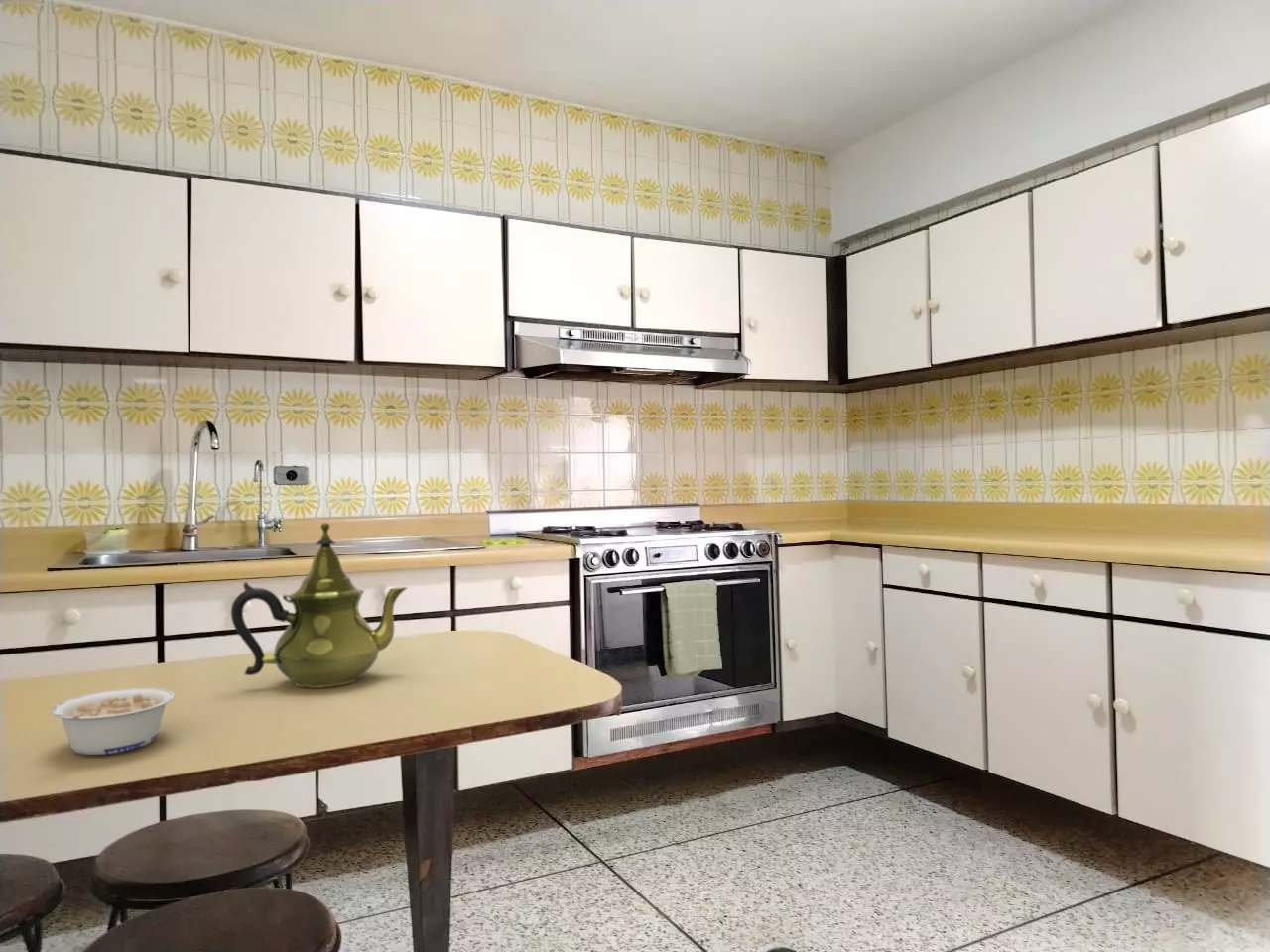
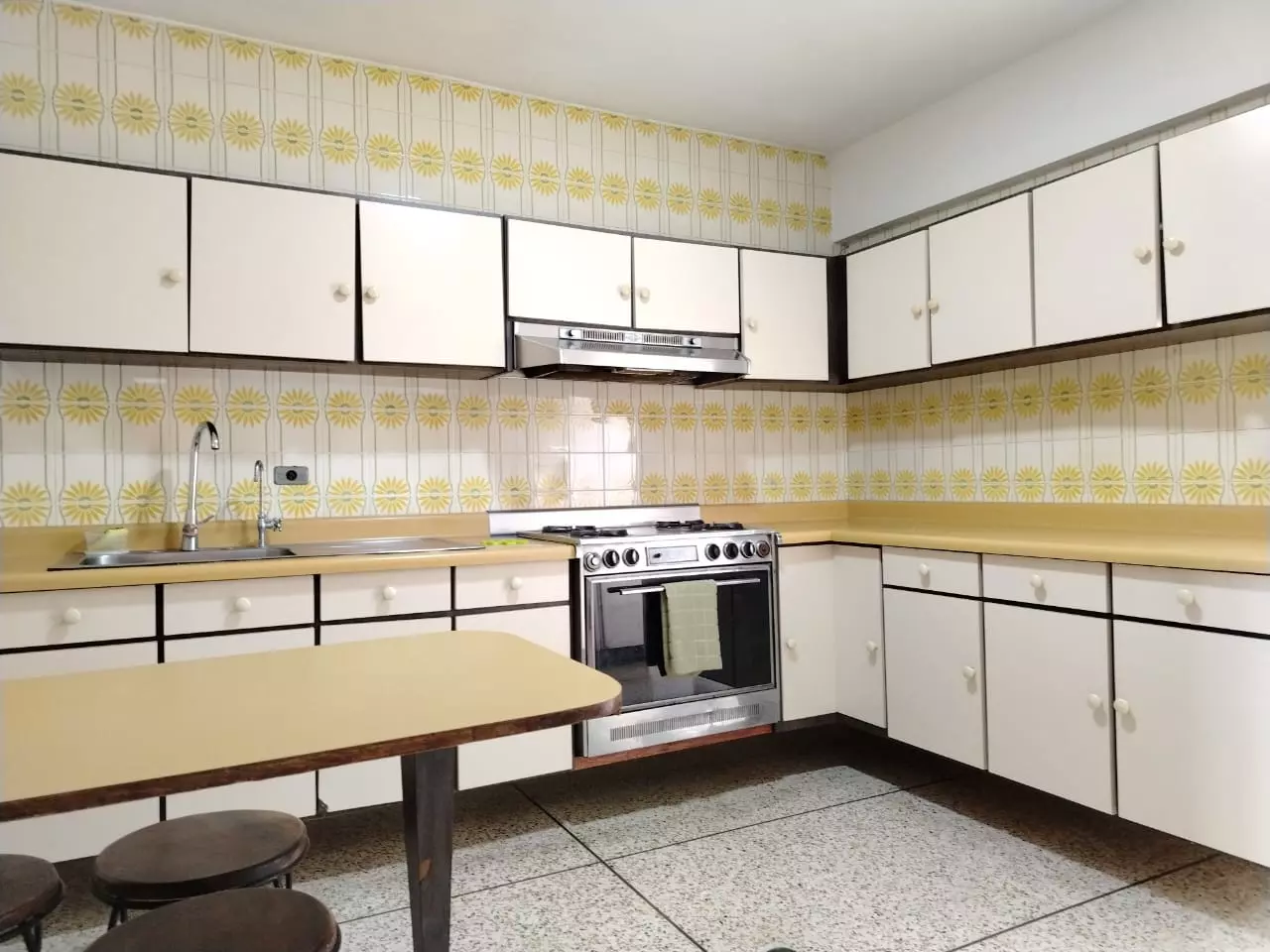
- legume [50,687,176,756]
- teapot [230,522,408,689]
